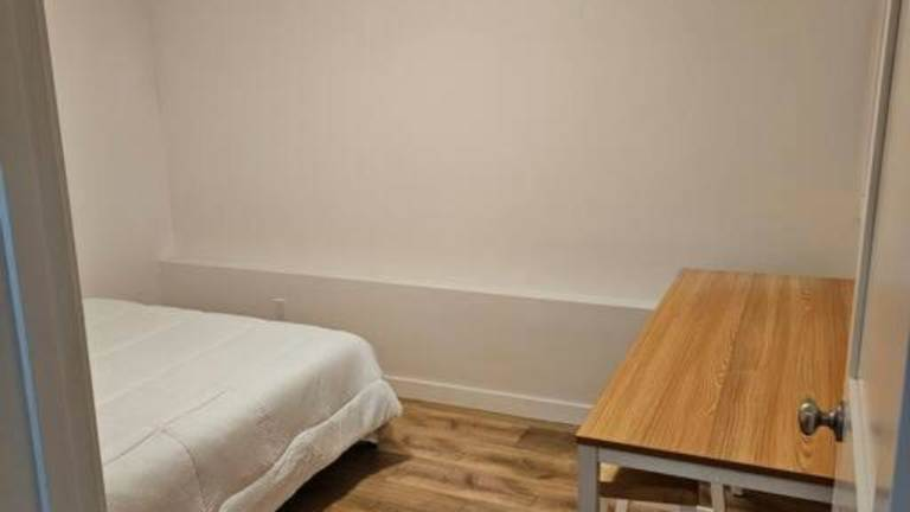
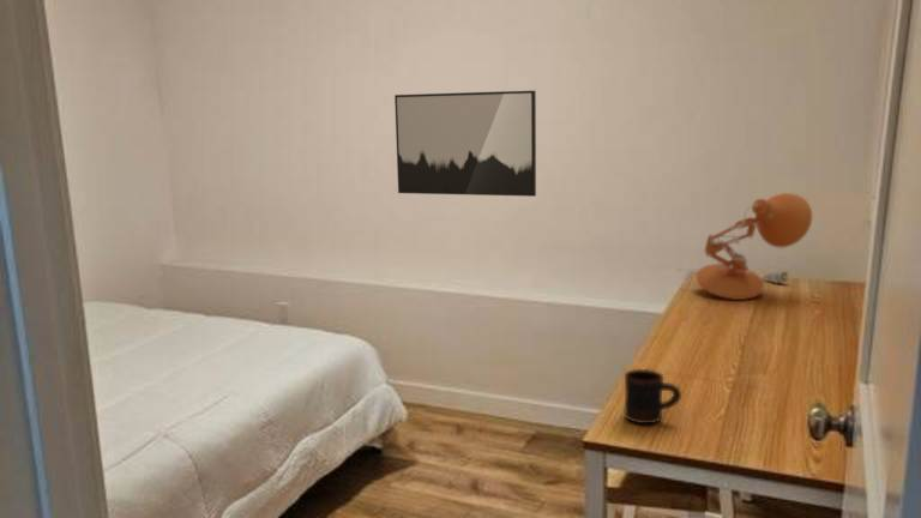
+ mug [624,368,682,424]
+ wall art [393,90,537,198]
+ desk lamp [675,192,813,301]
